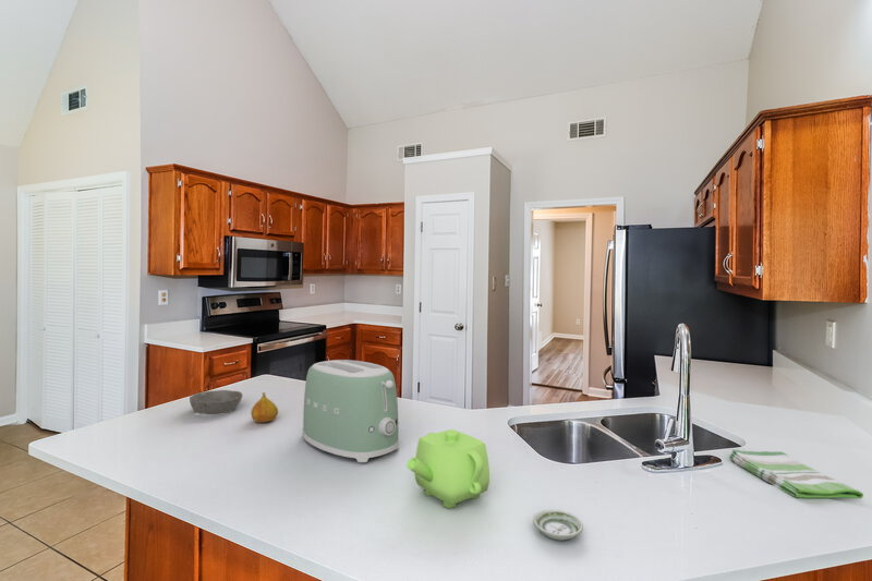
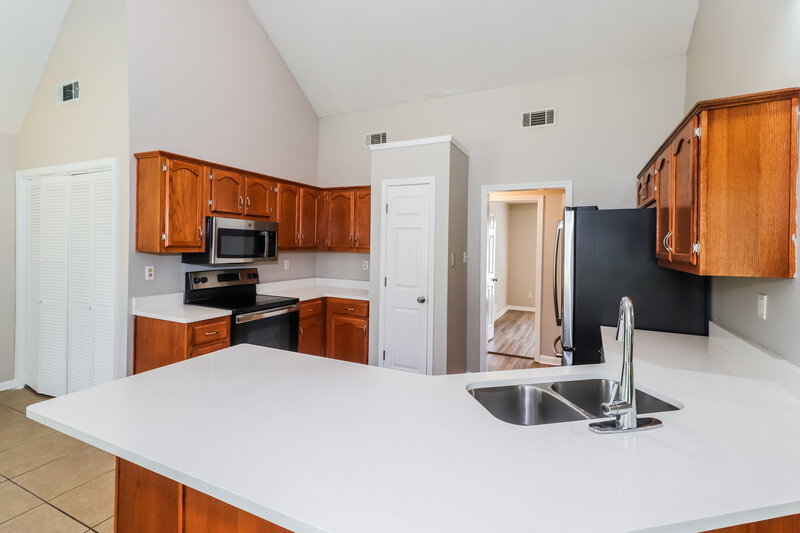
- teapot [407,428,491,509]
- saucer [532,509,584,541]
- toaster [302,359,400,463]
- bowl [189,389,244,415]
- fruit [250,391,279,424]
- dish towel [728,448,864,500]
